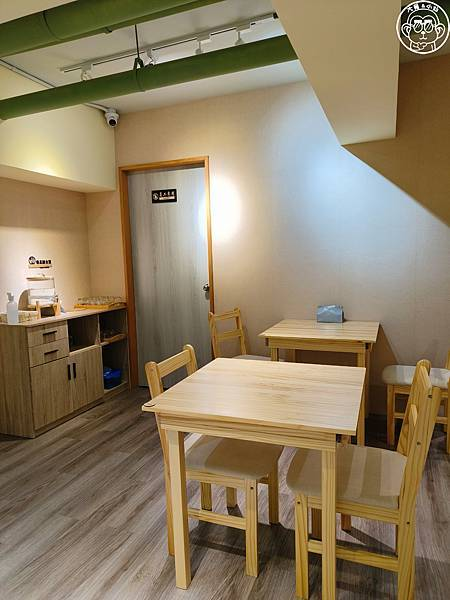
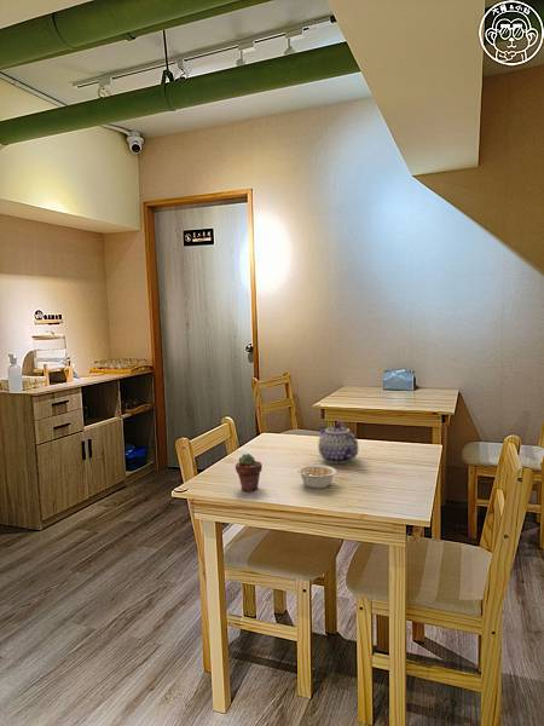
+ teapot [317,421,359,465]
+ legume [296,463,337,489]
+ potted succulent [235,453,264,492]
